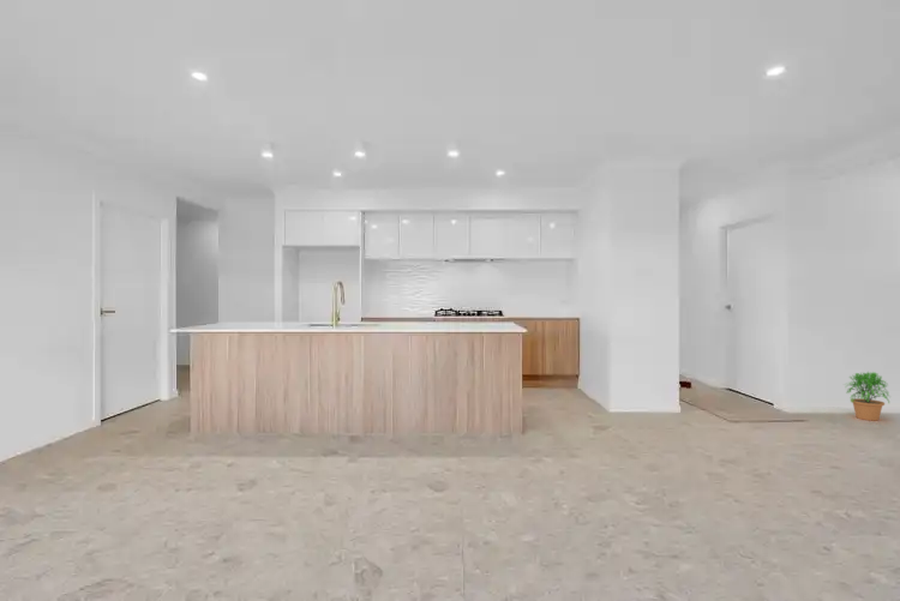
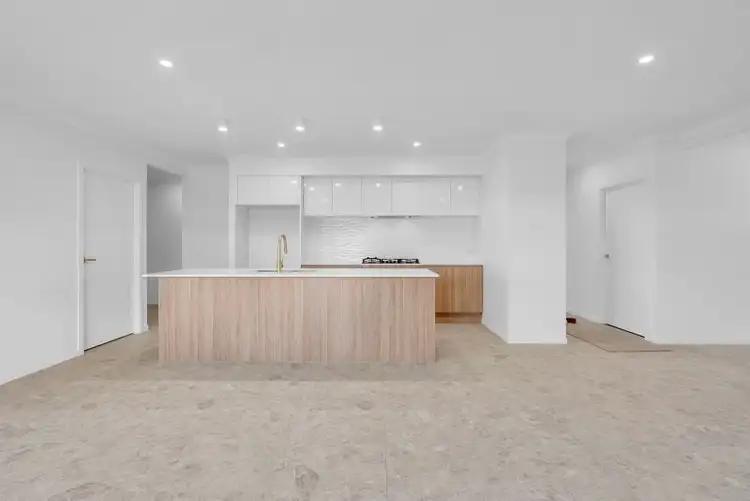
- potted plant [844,371,892,421]
